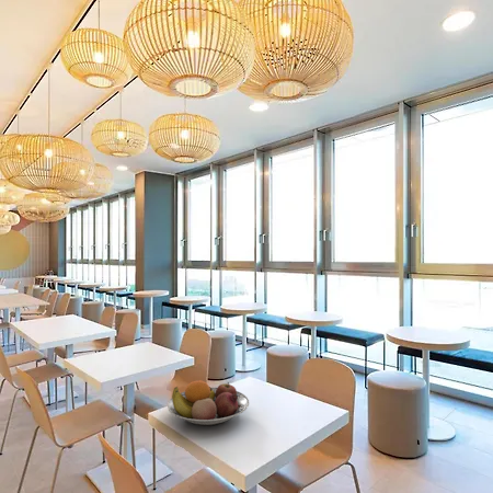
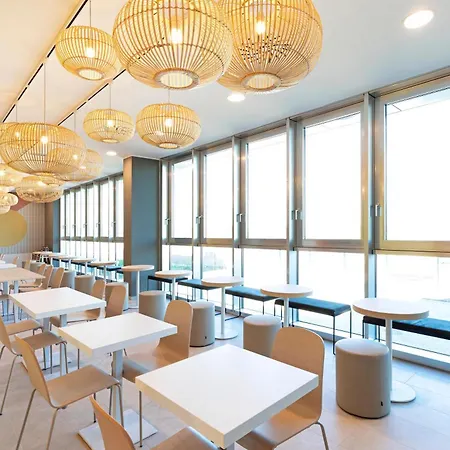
- fruit bowl [167,380,250,426]
